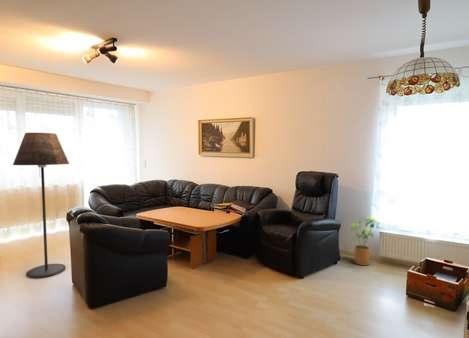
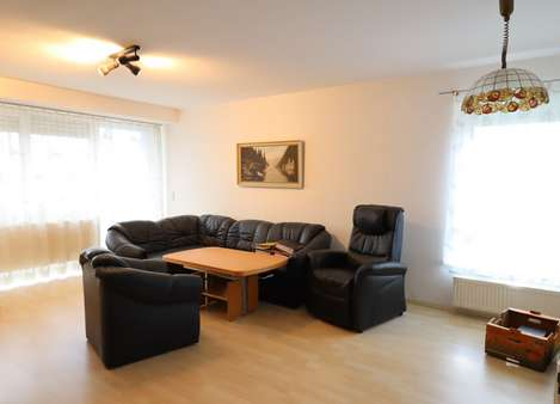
- floor lamp [12,132,70,279]
- house plant [350,216,382,266]
